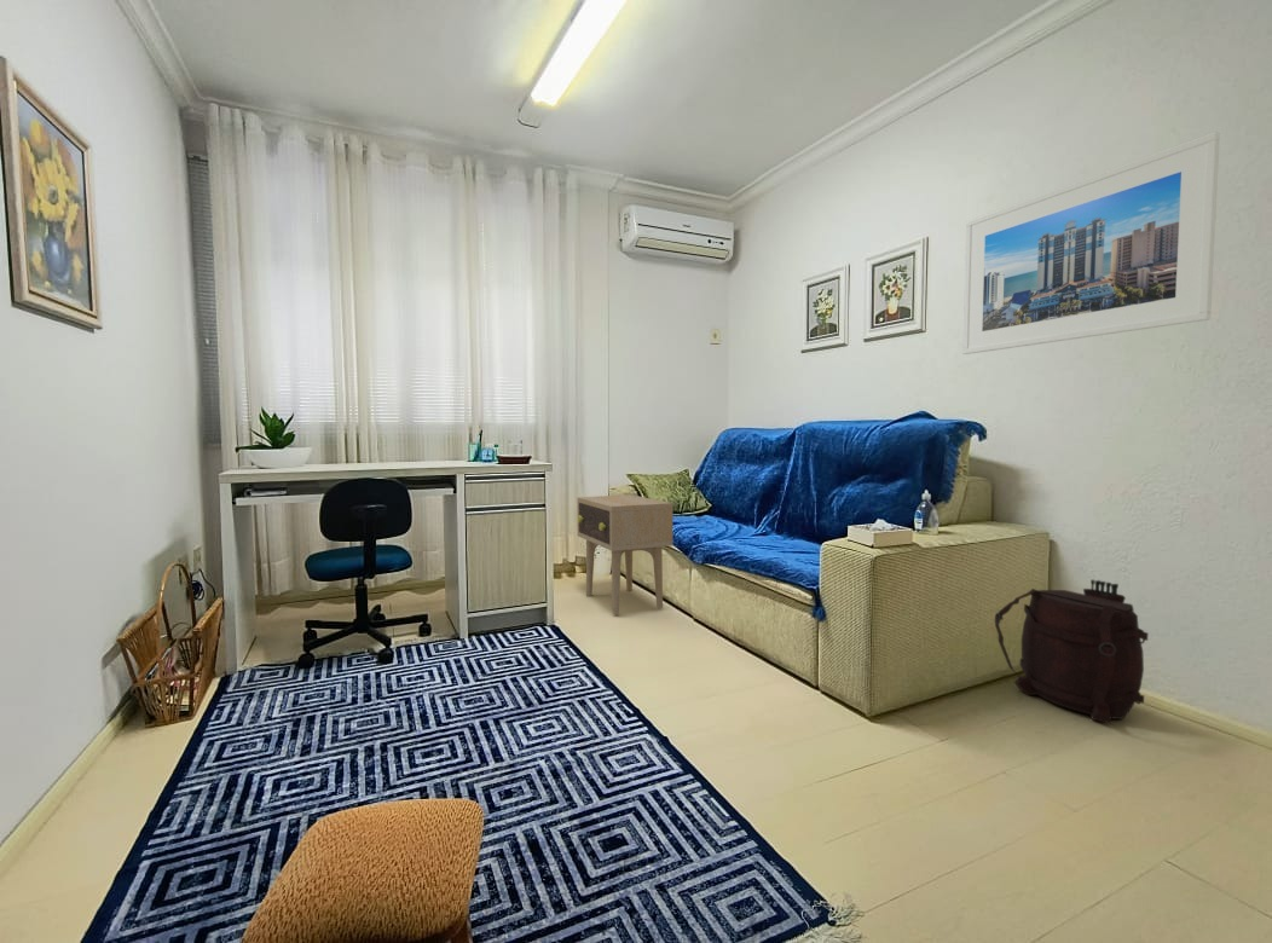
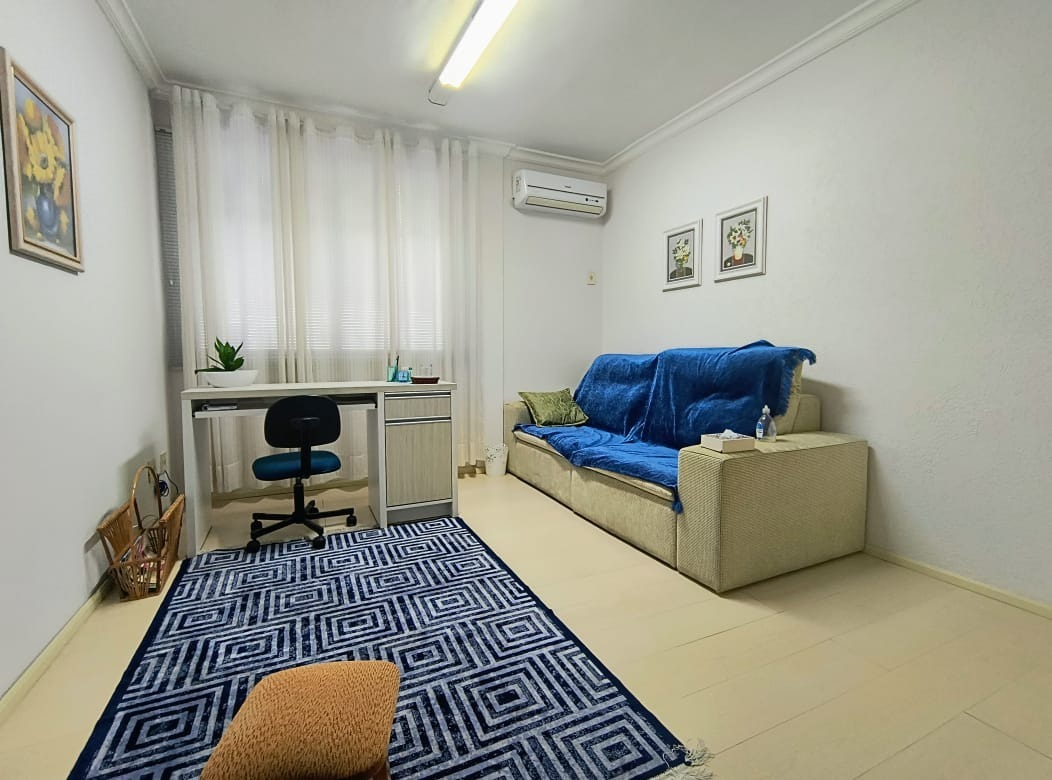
- backpack [994,578,1150,724]
- side table [576,493,673,615]
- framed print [961,131,1221,355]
